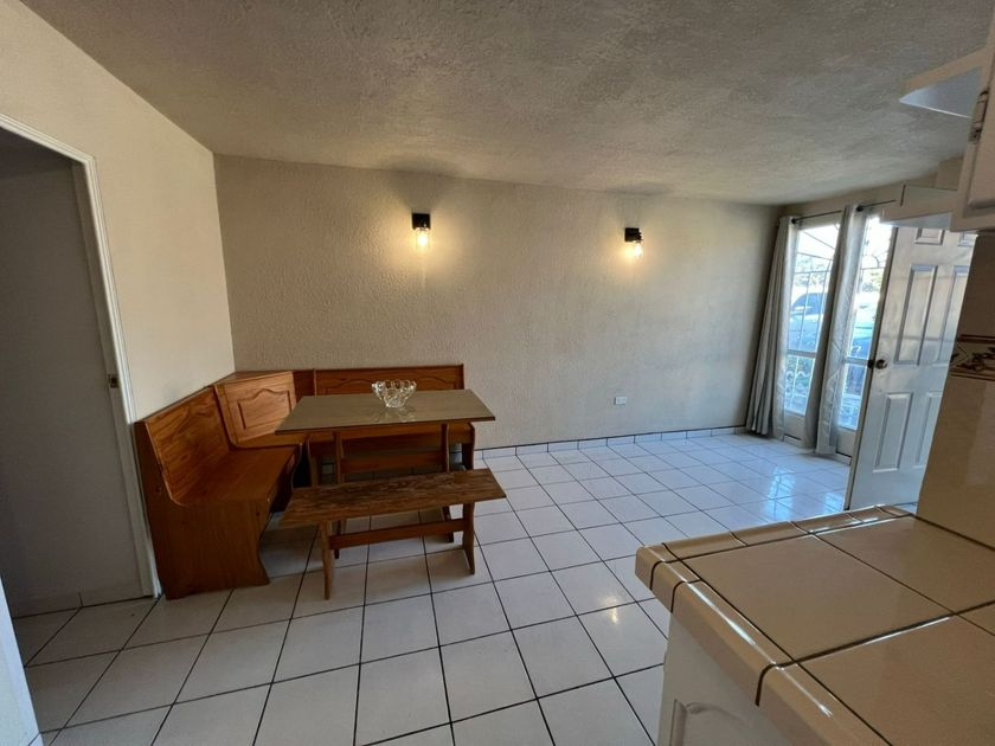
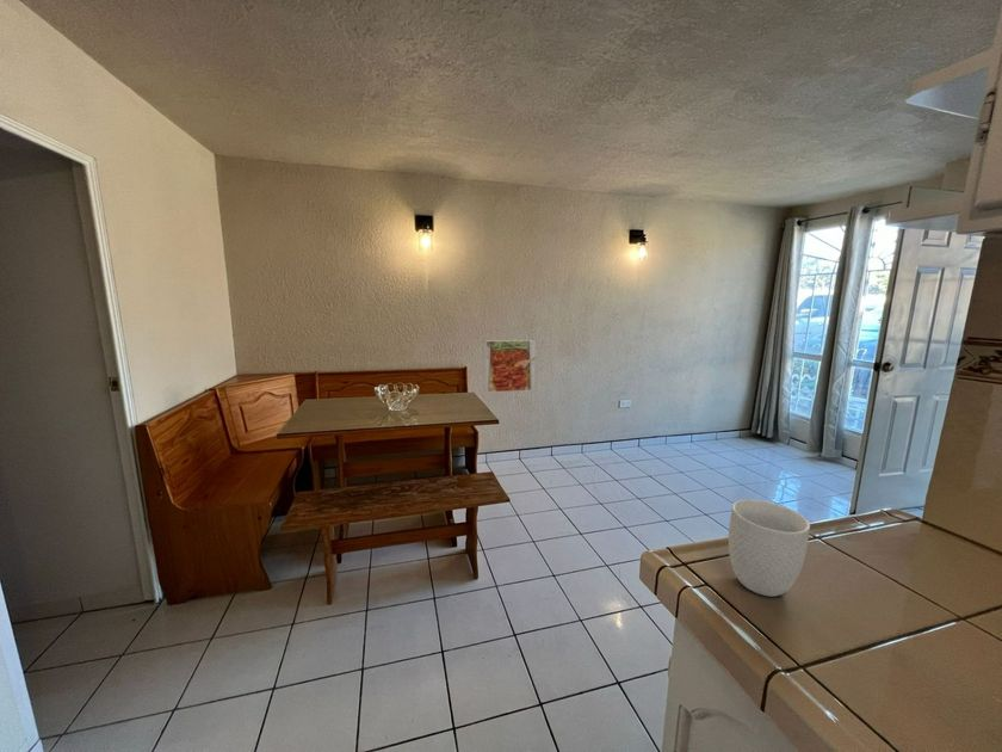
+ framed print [484,339,538,394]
+ mug [728,498,811,598]
